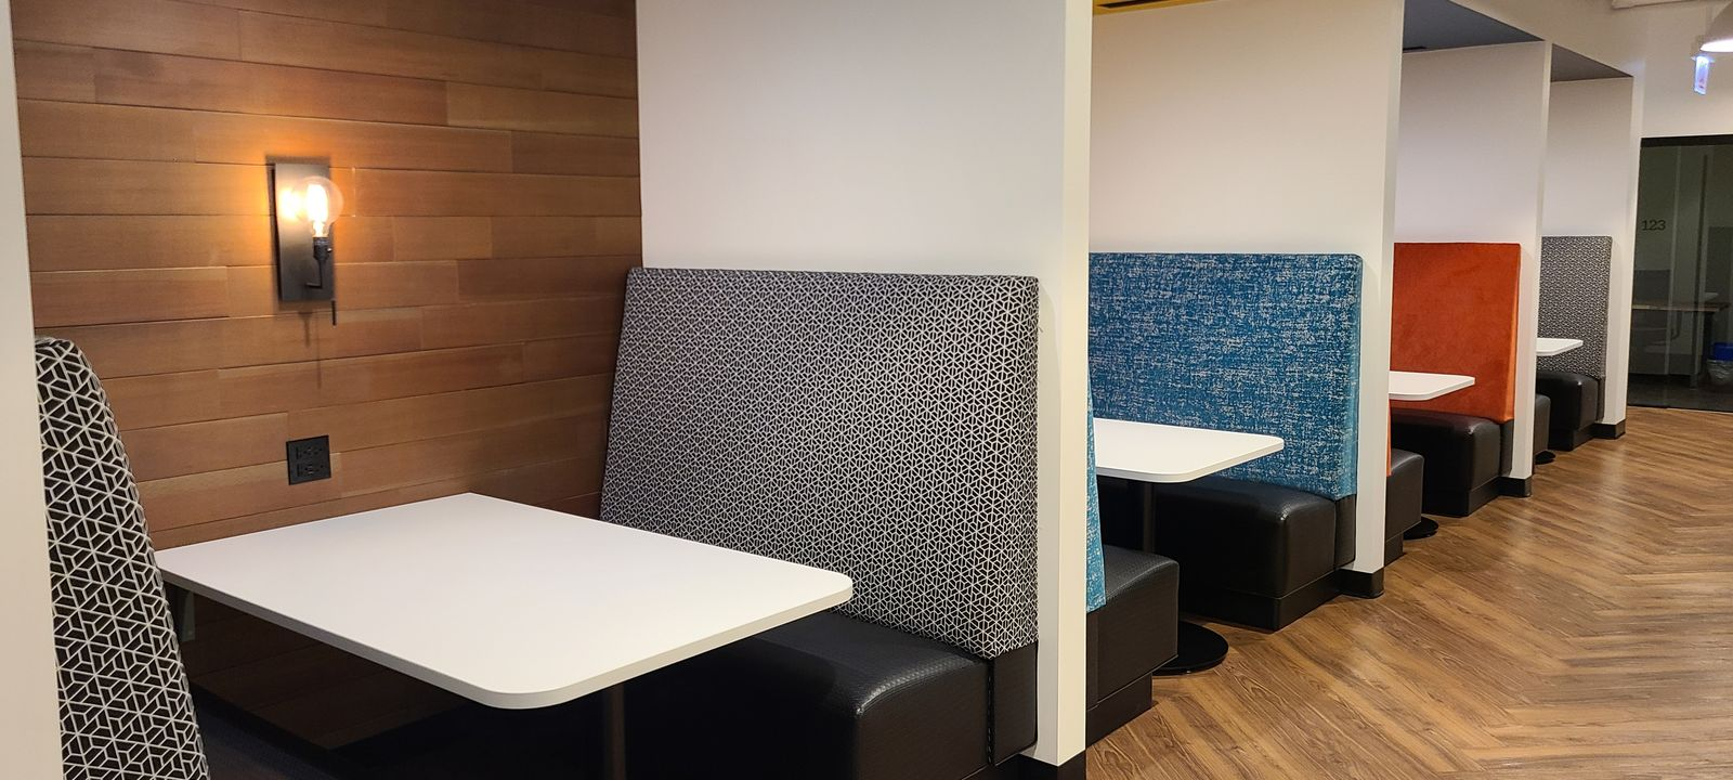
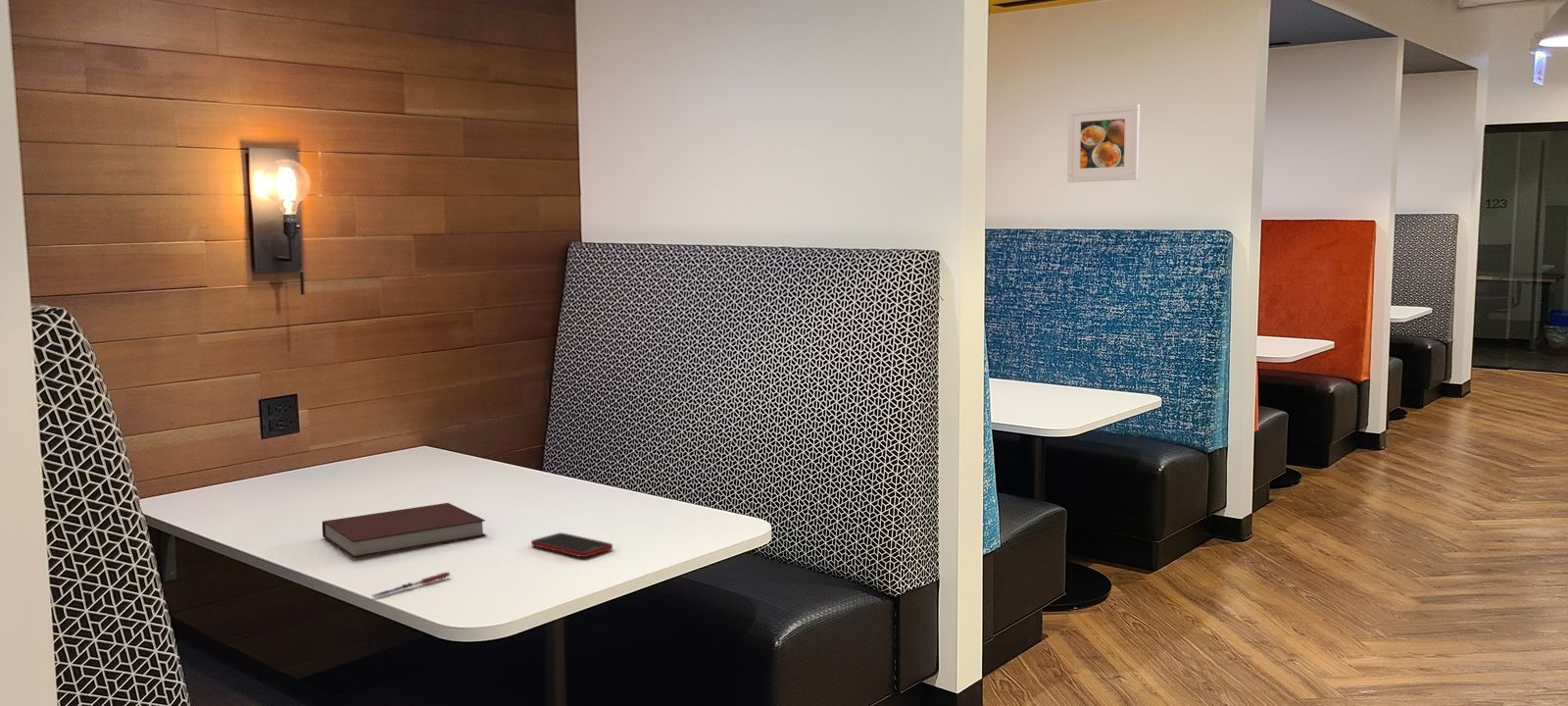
+ notebook [321,502,486,559]
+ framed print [1066,103,1141,183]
+ pen [371,571,451,599]
+ cell phone [530,531,613,558]
